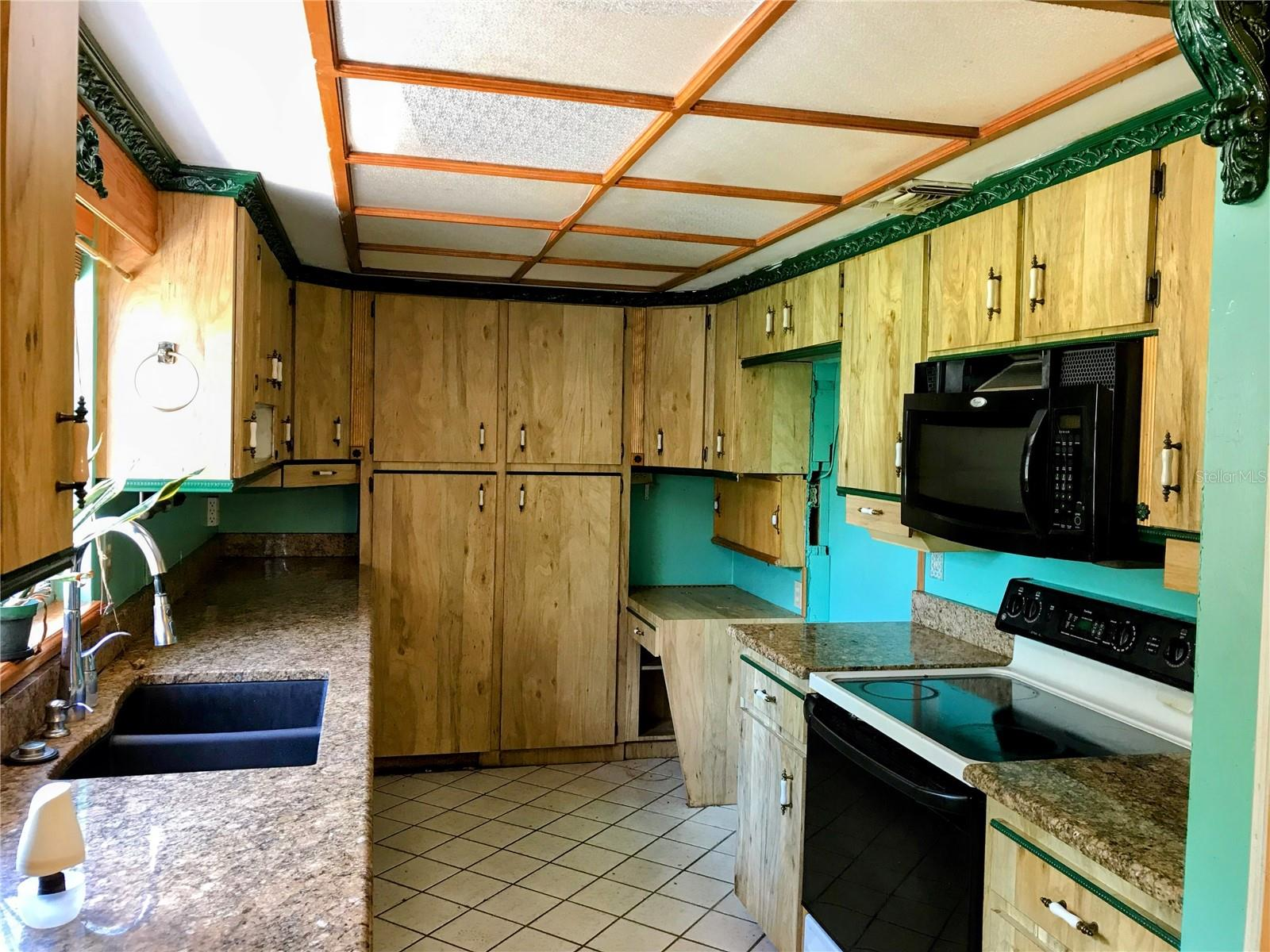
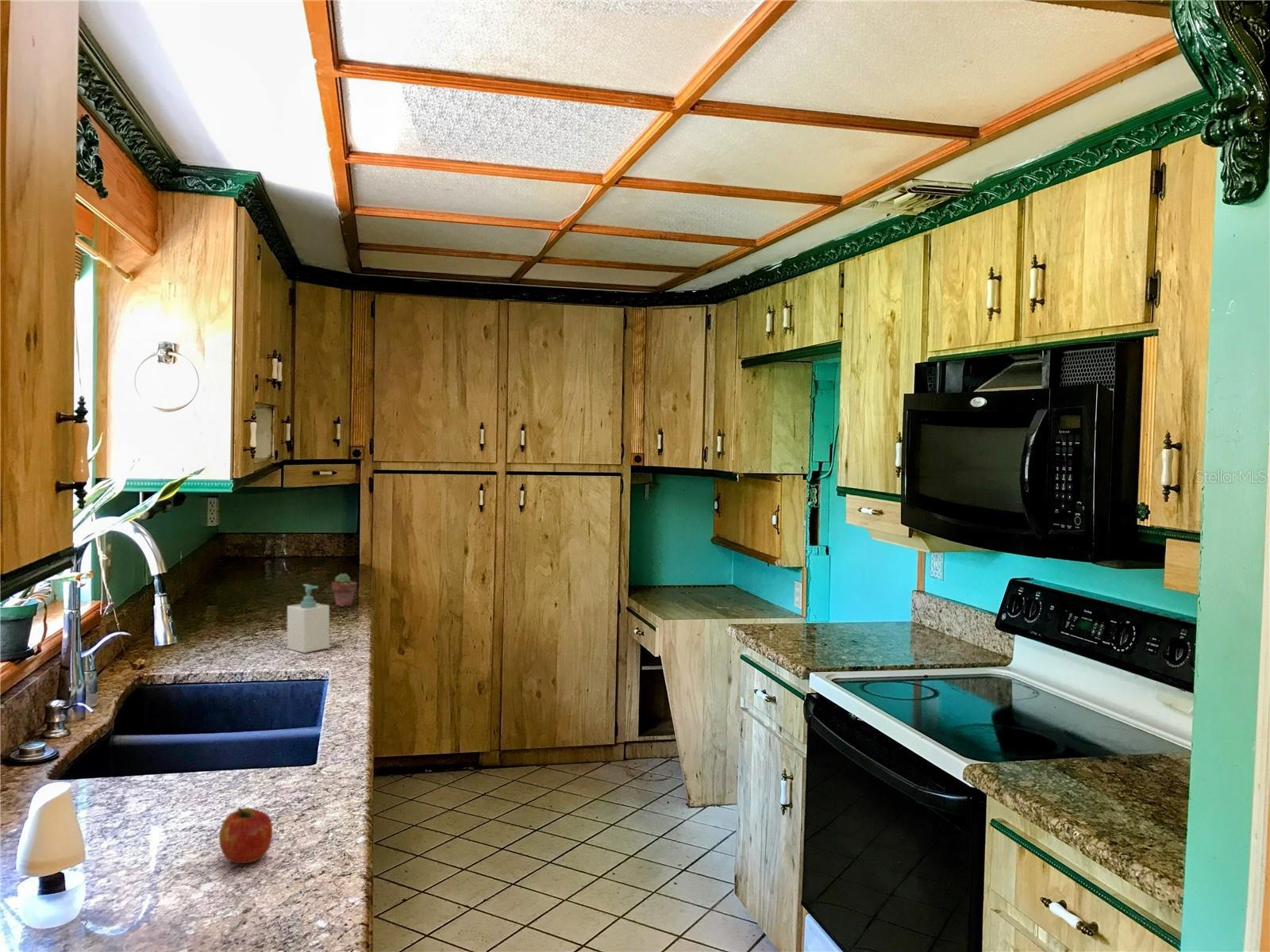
+ potted succulent [331,573,358,608]
+ apple [218,807,273,864]
+ soap bottle [287,583,330,654]
